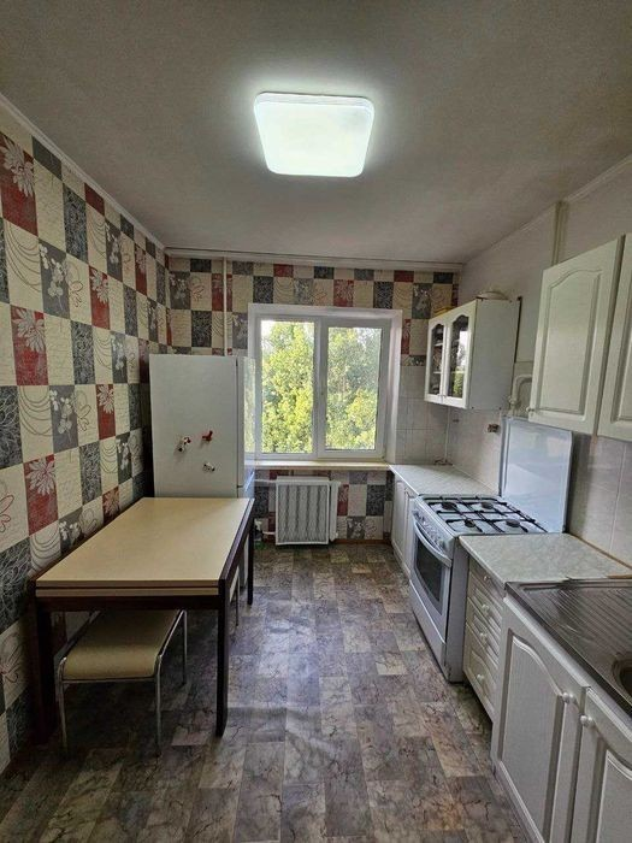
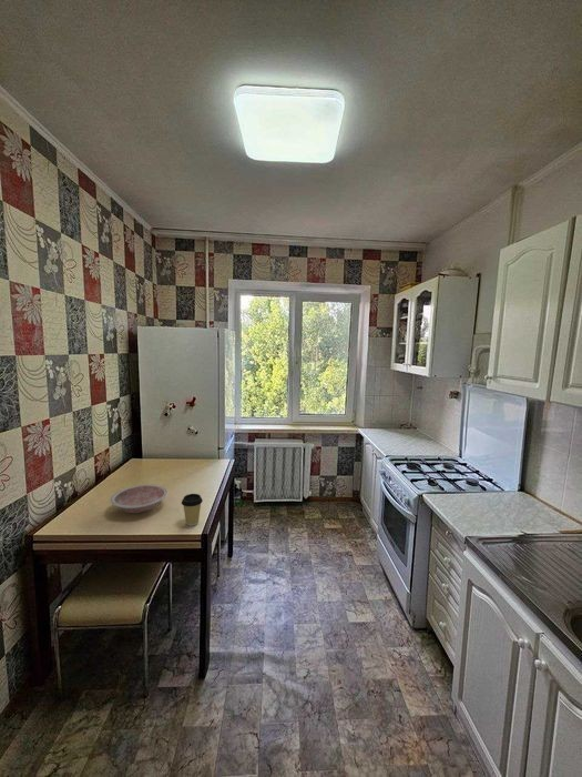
+ coffee cup [181,493,204,527]
+ bowl [110,484,169,514]
